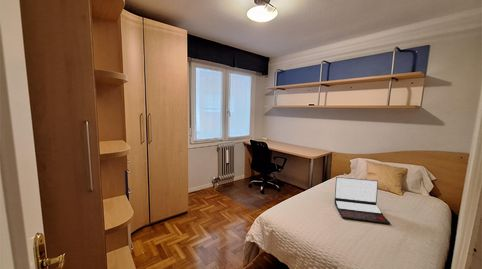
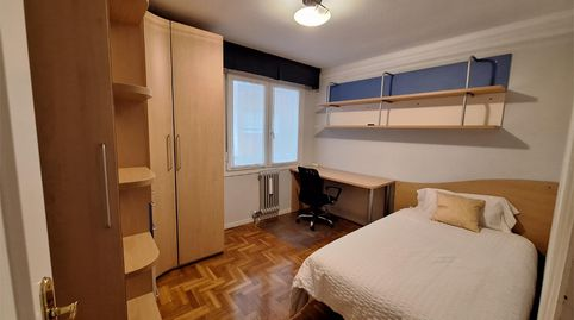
- laptop [333,176,391,225]
